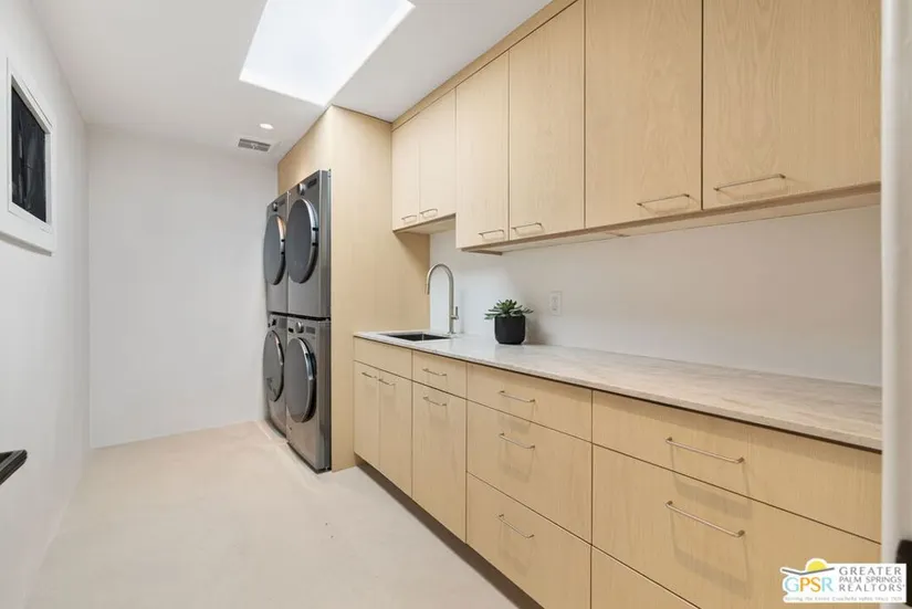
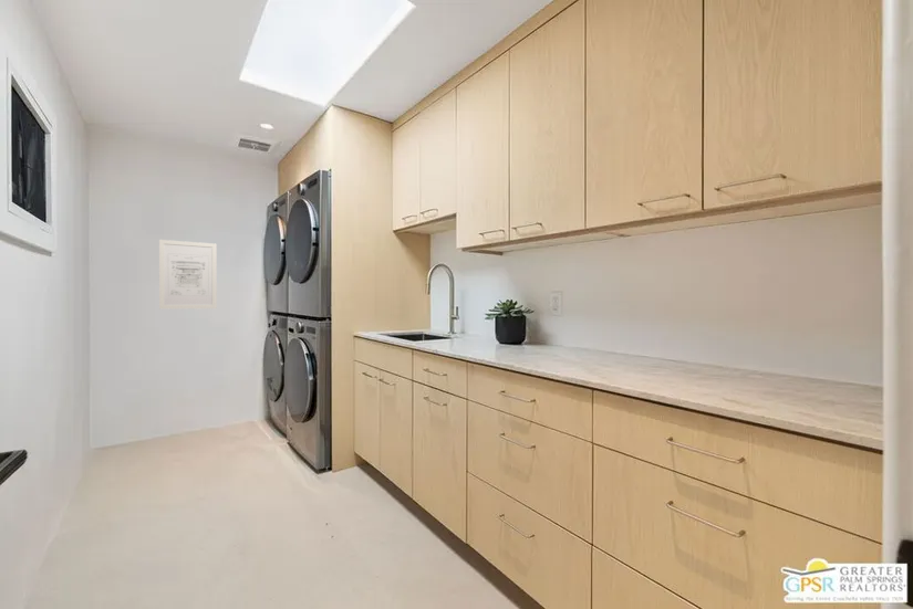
+ wall art [158,239,218,309]
